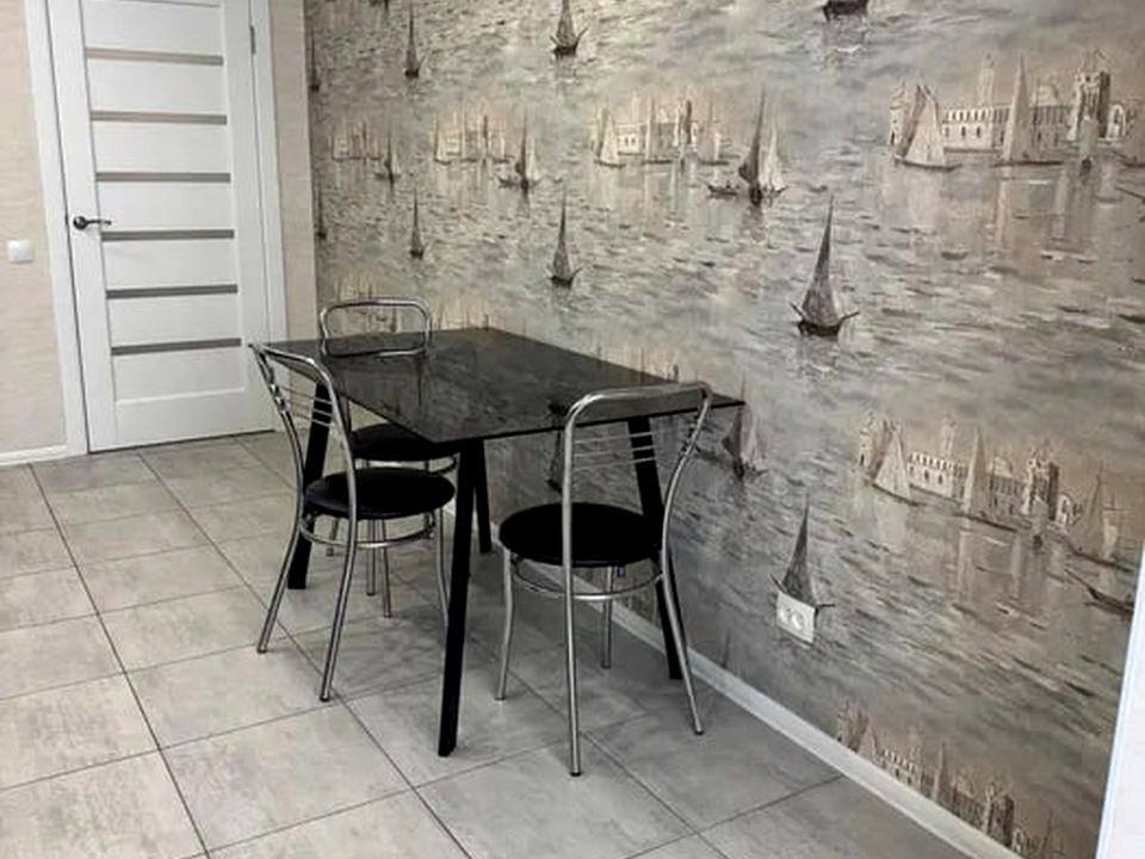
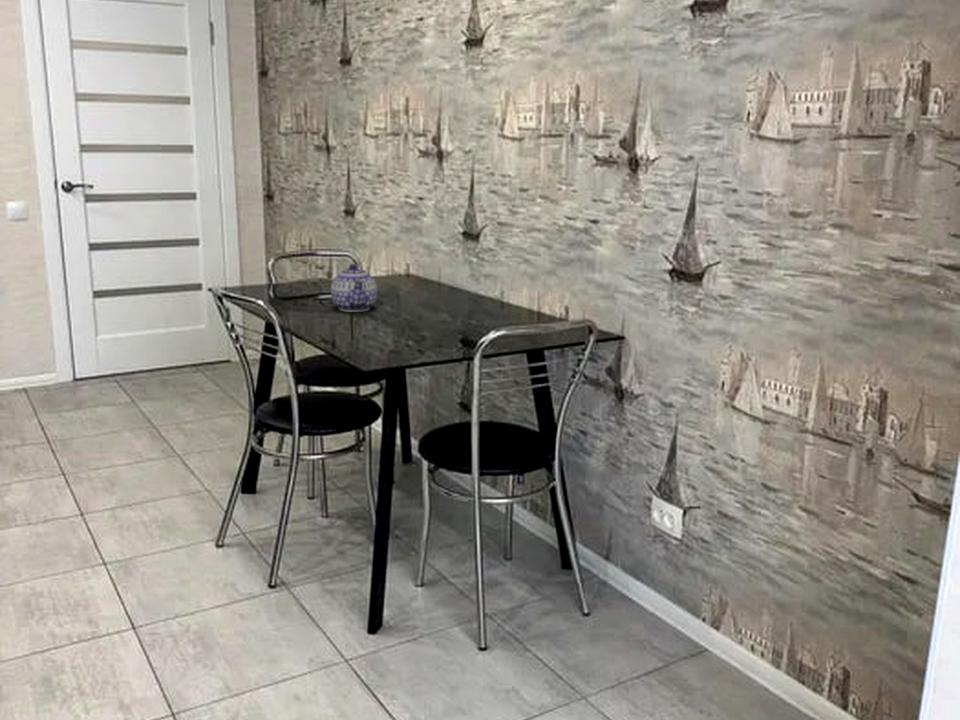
+ teapot [330,263,379,313]
